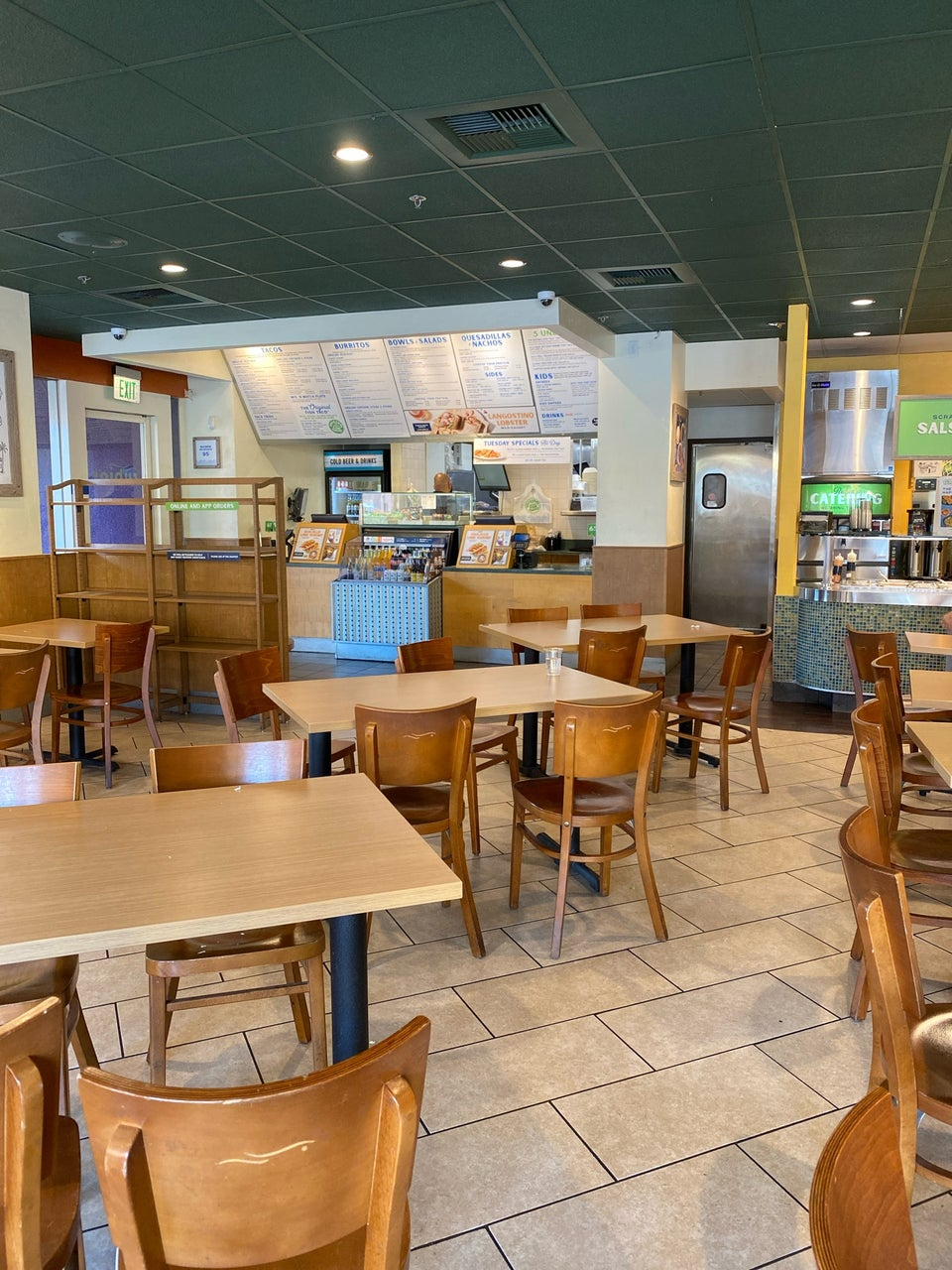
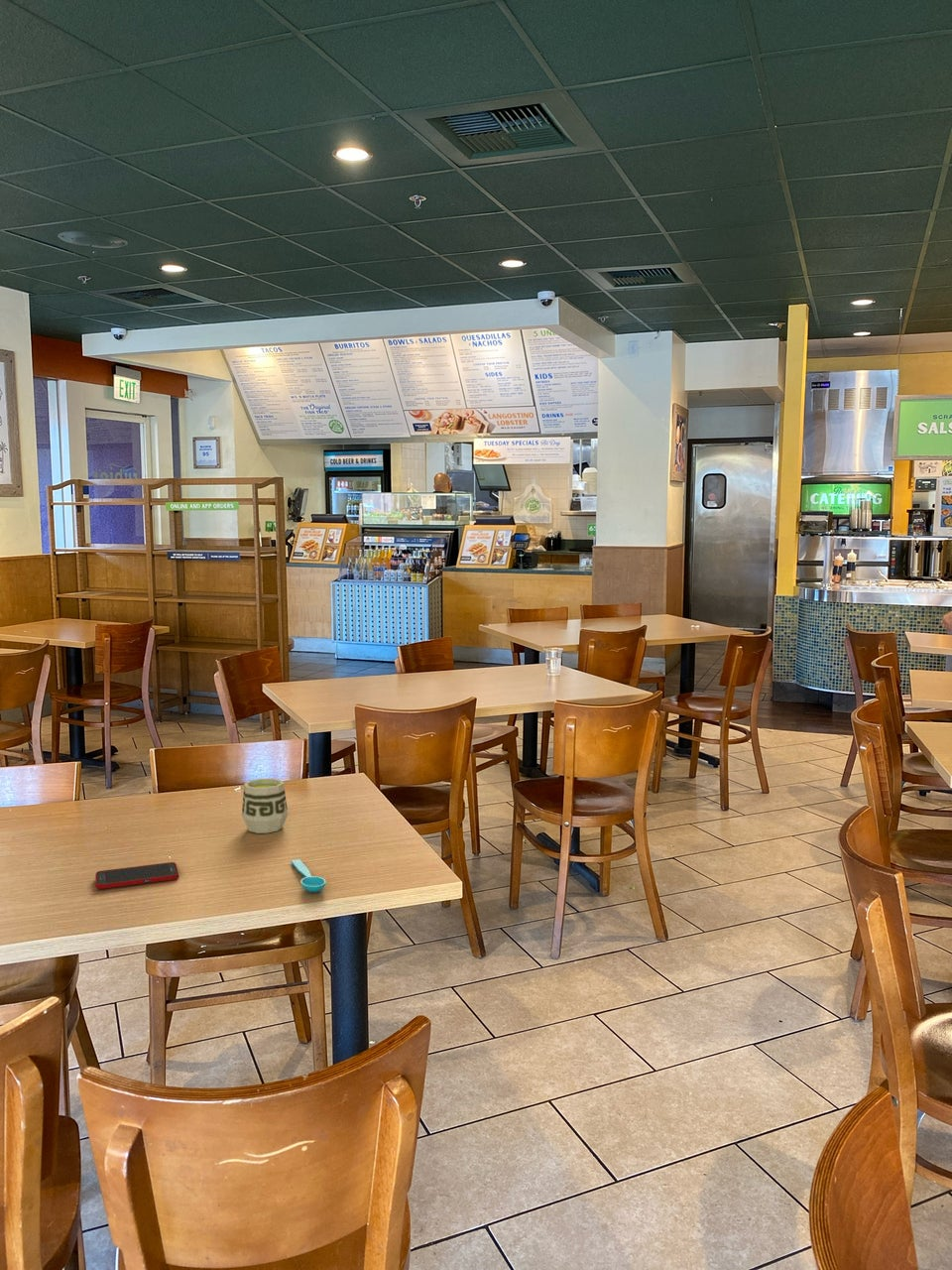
+ cell phone [94,861,179,890]
+ spoon [291,858,326,893]
+ cup [241,778,289,834]
